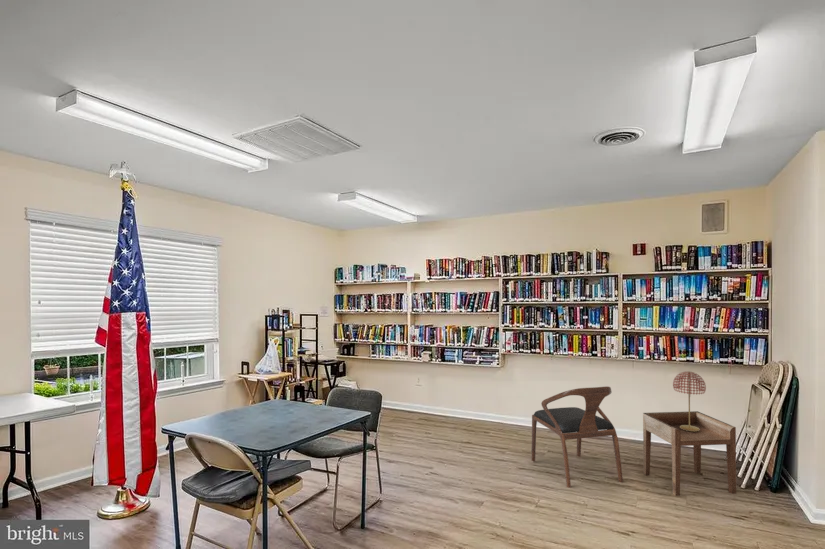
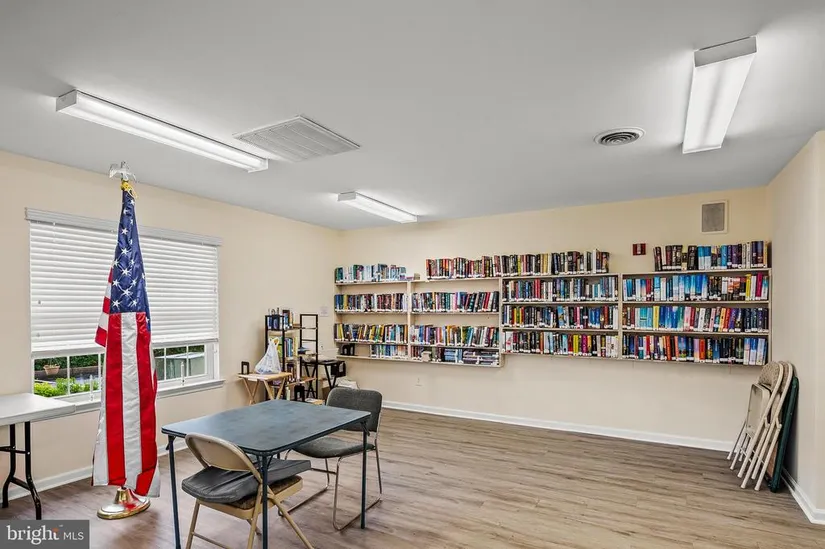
- side table [642,410,737,497]
- chair [530,385,624,489]
- table lamp [672,370,707,431]
